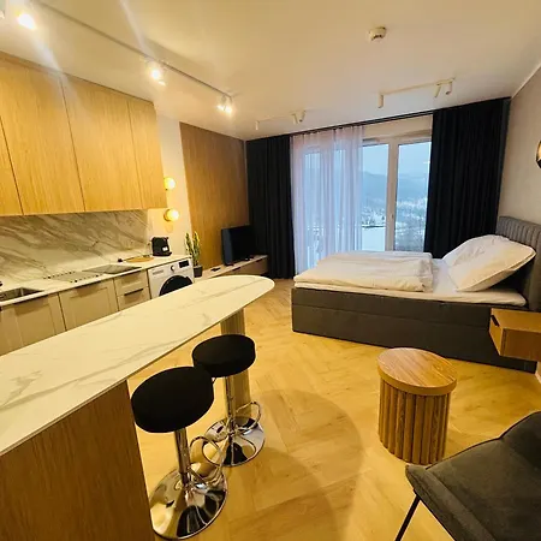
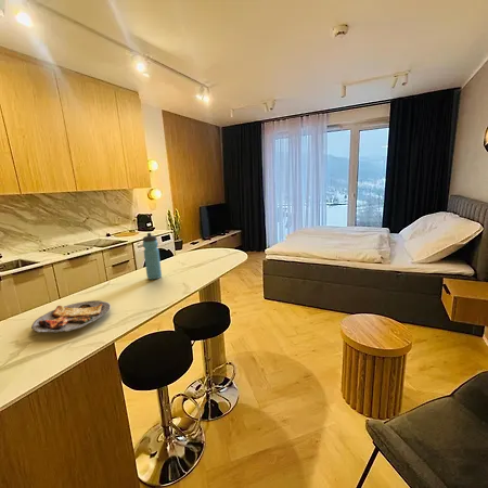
+ food plate [30,299,112,334]
+ water bottle [142,232,163,281]
